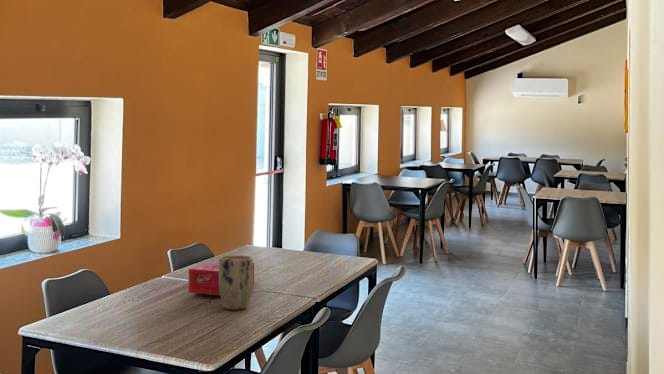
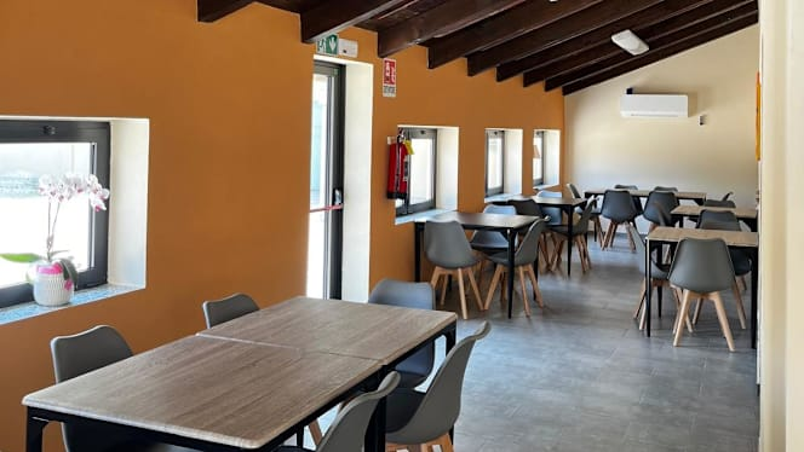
- tissue box [188,261,255,296]
- plant pot [218,254,254,310]
